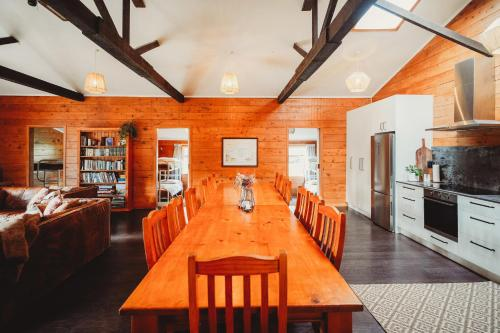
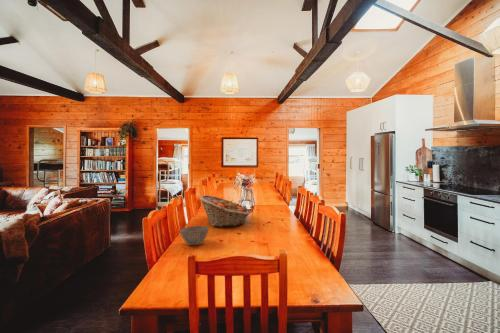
+ fruit basket [199,194,250,228]
+ bowl [179,225,209,247]
